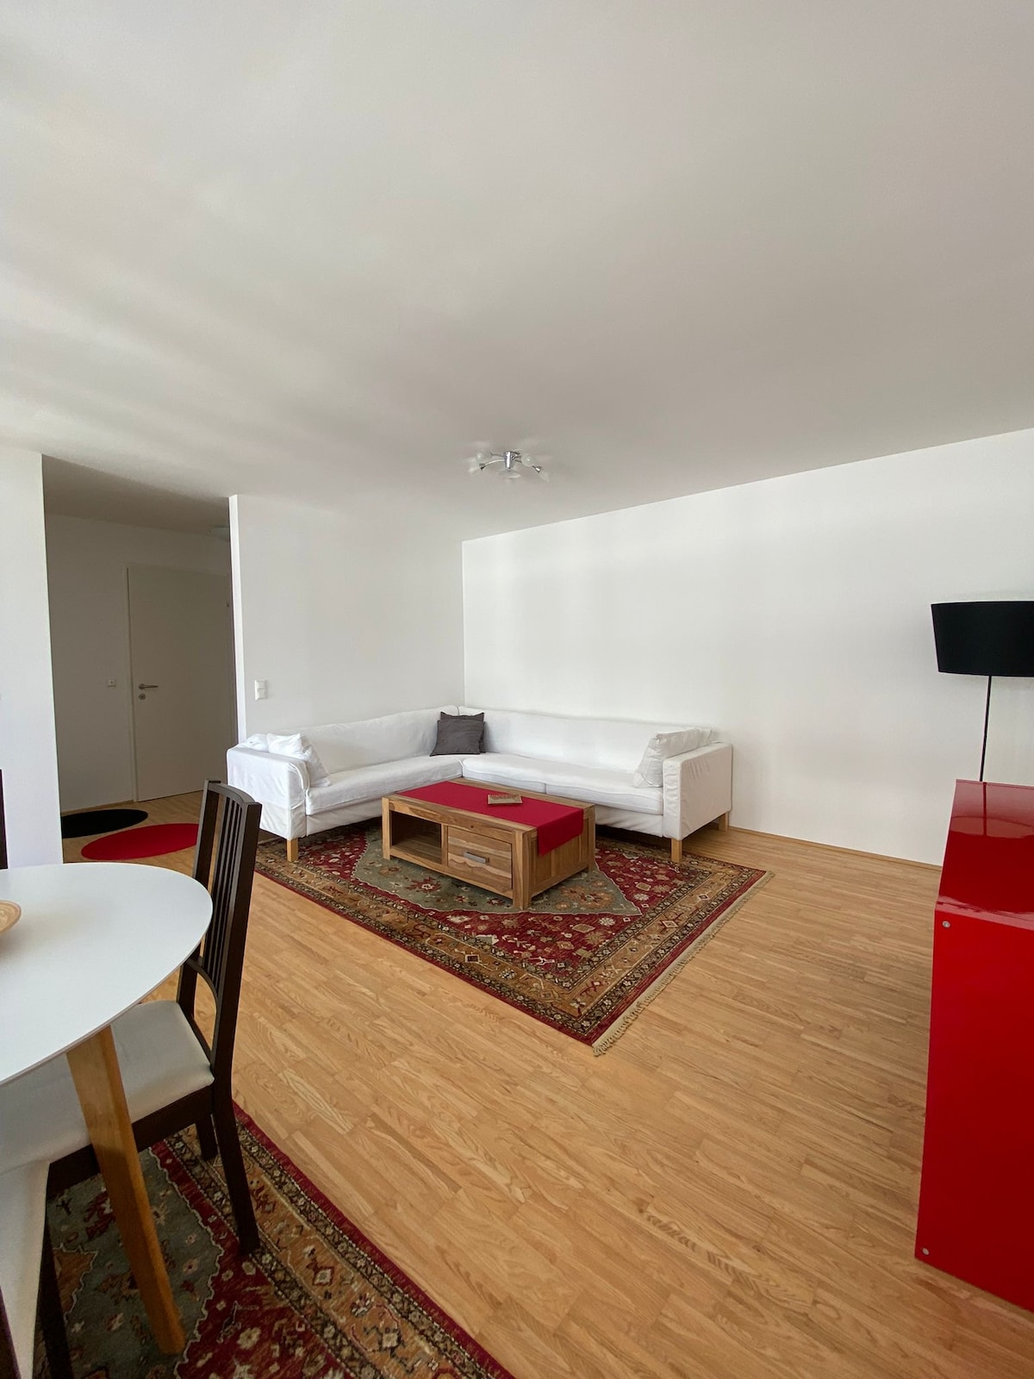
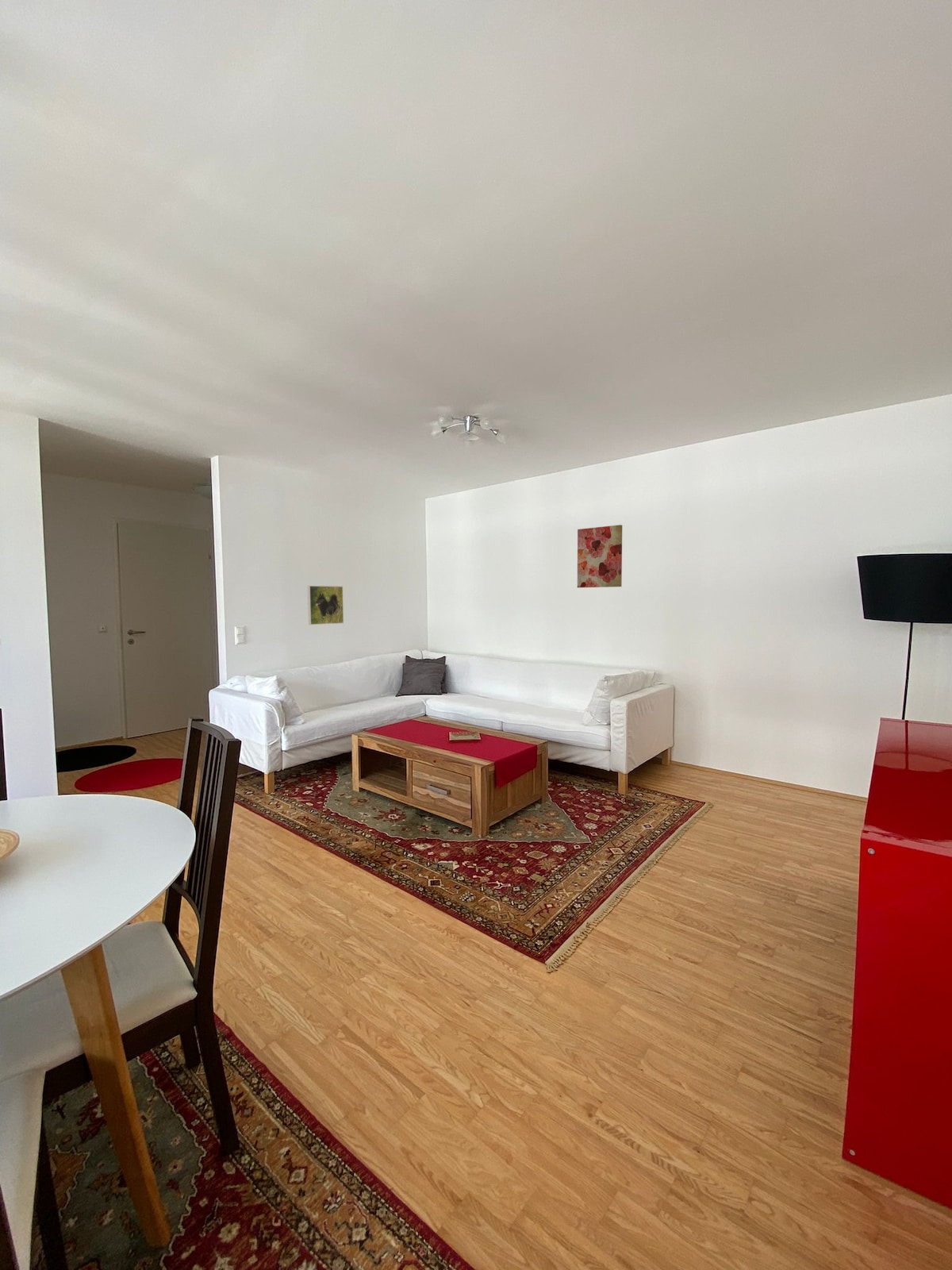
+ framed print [307,585,344,625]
+ wall art [577,524,623,588]
